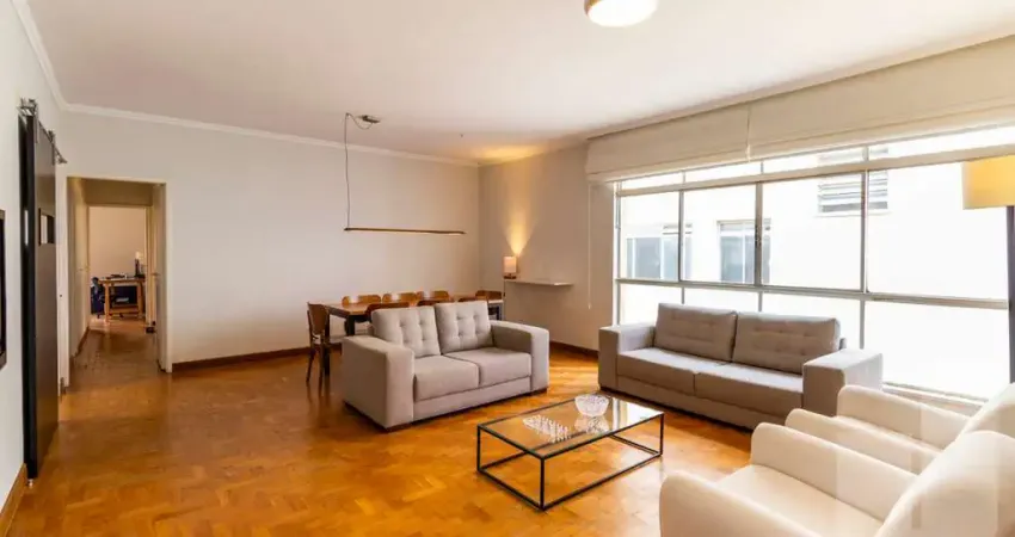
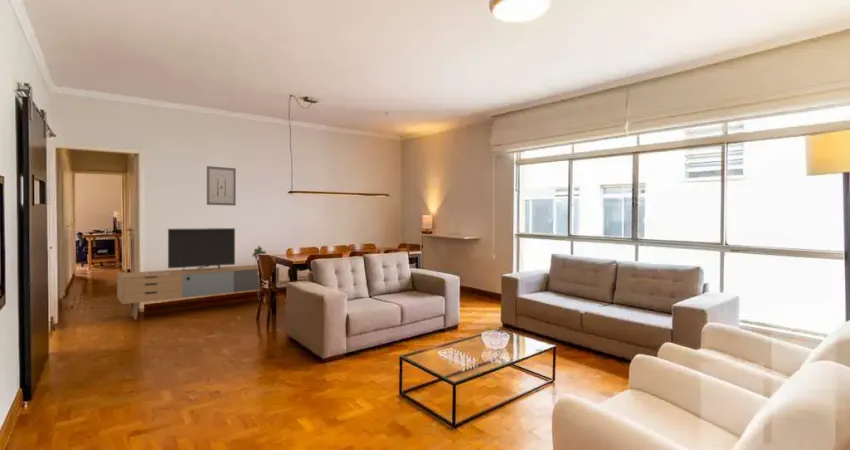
+ wall art [206,165,237,207]
+ media console [116,227,280,320]
